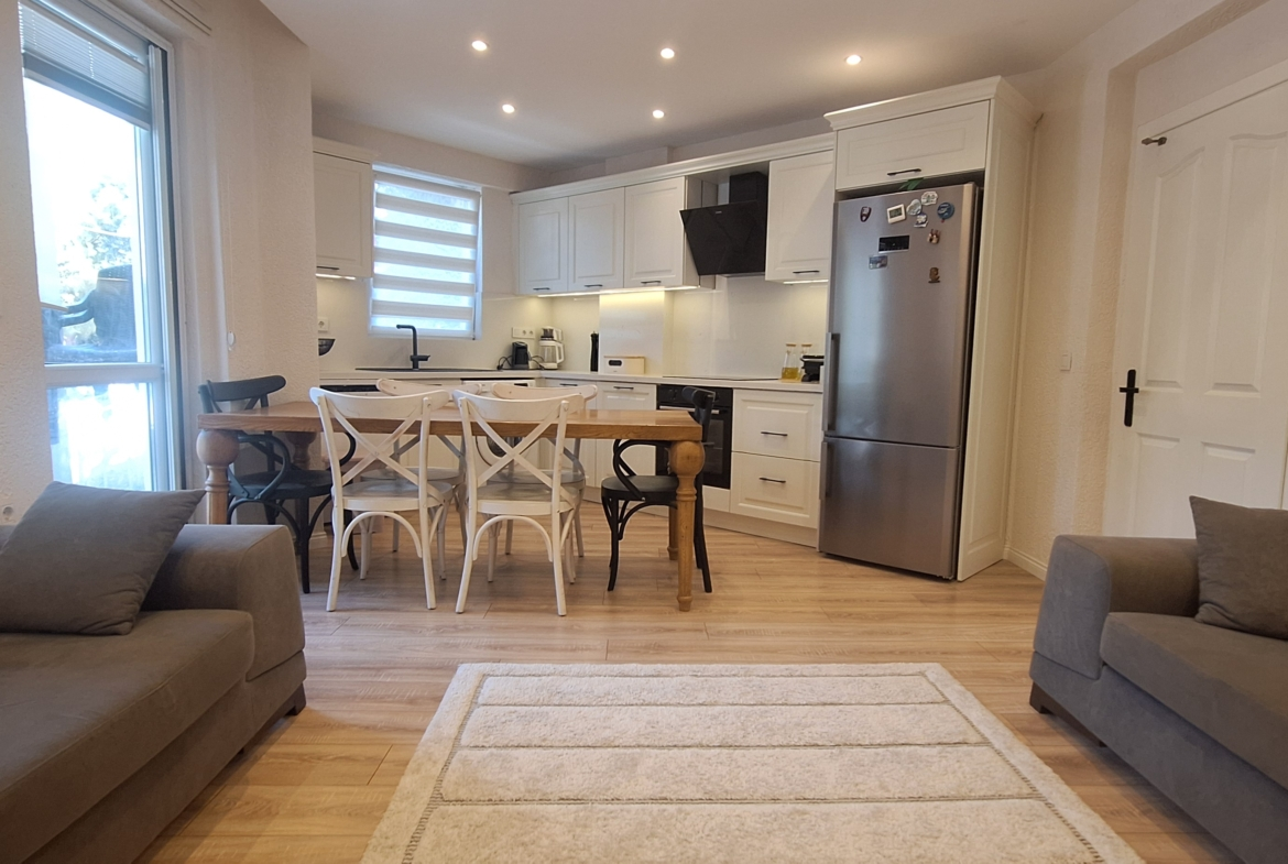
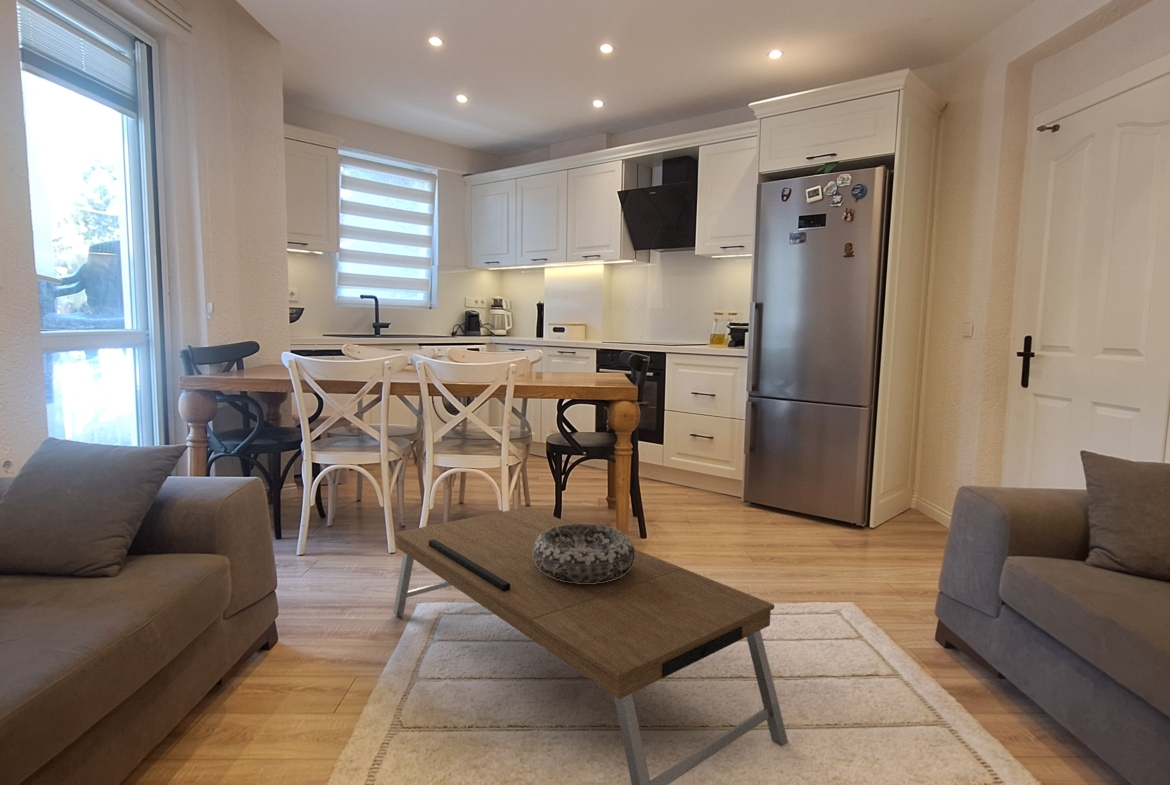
+ coffee table [392,506,789,785]
+ decorative bowl [533,523,636,584]
